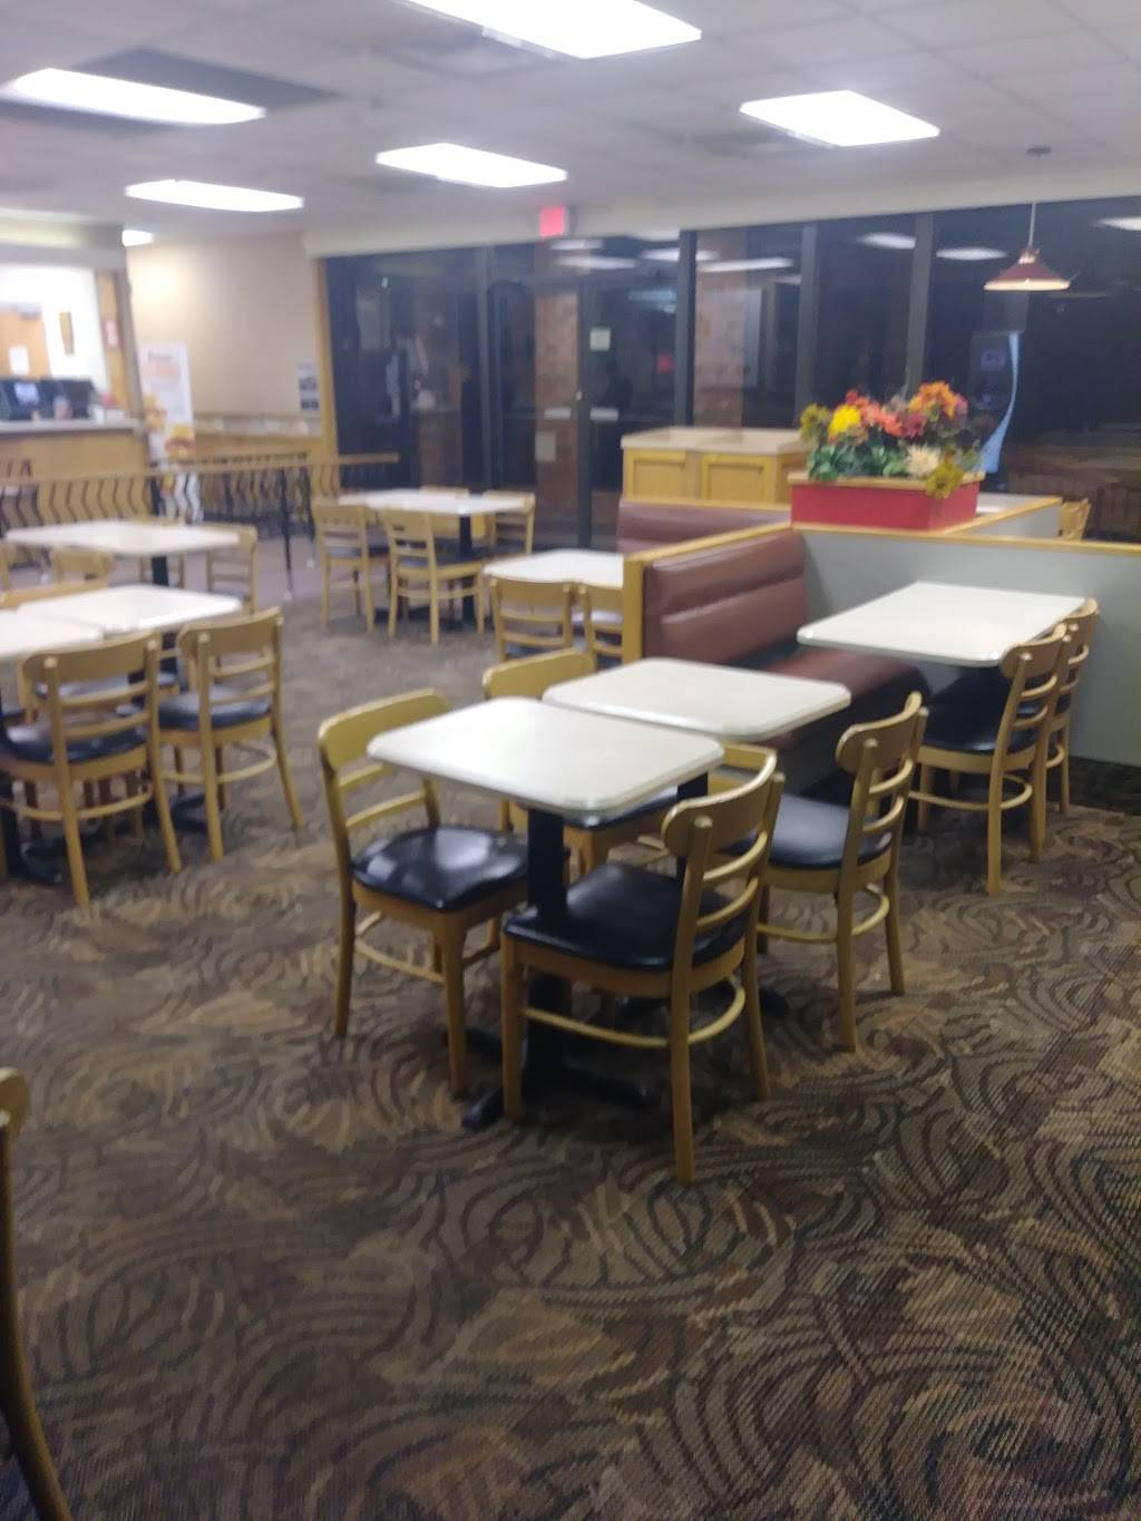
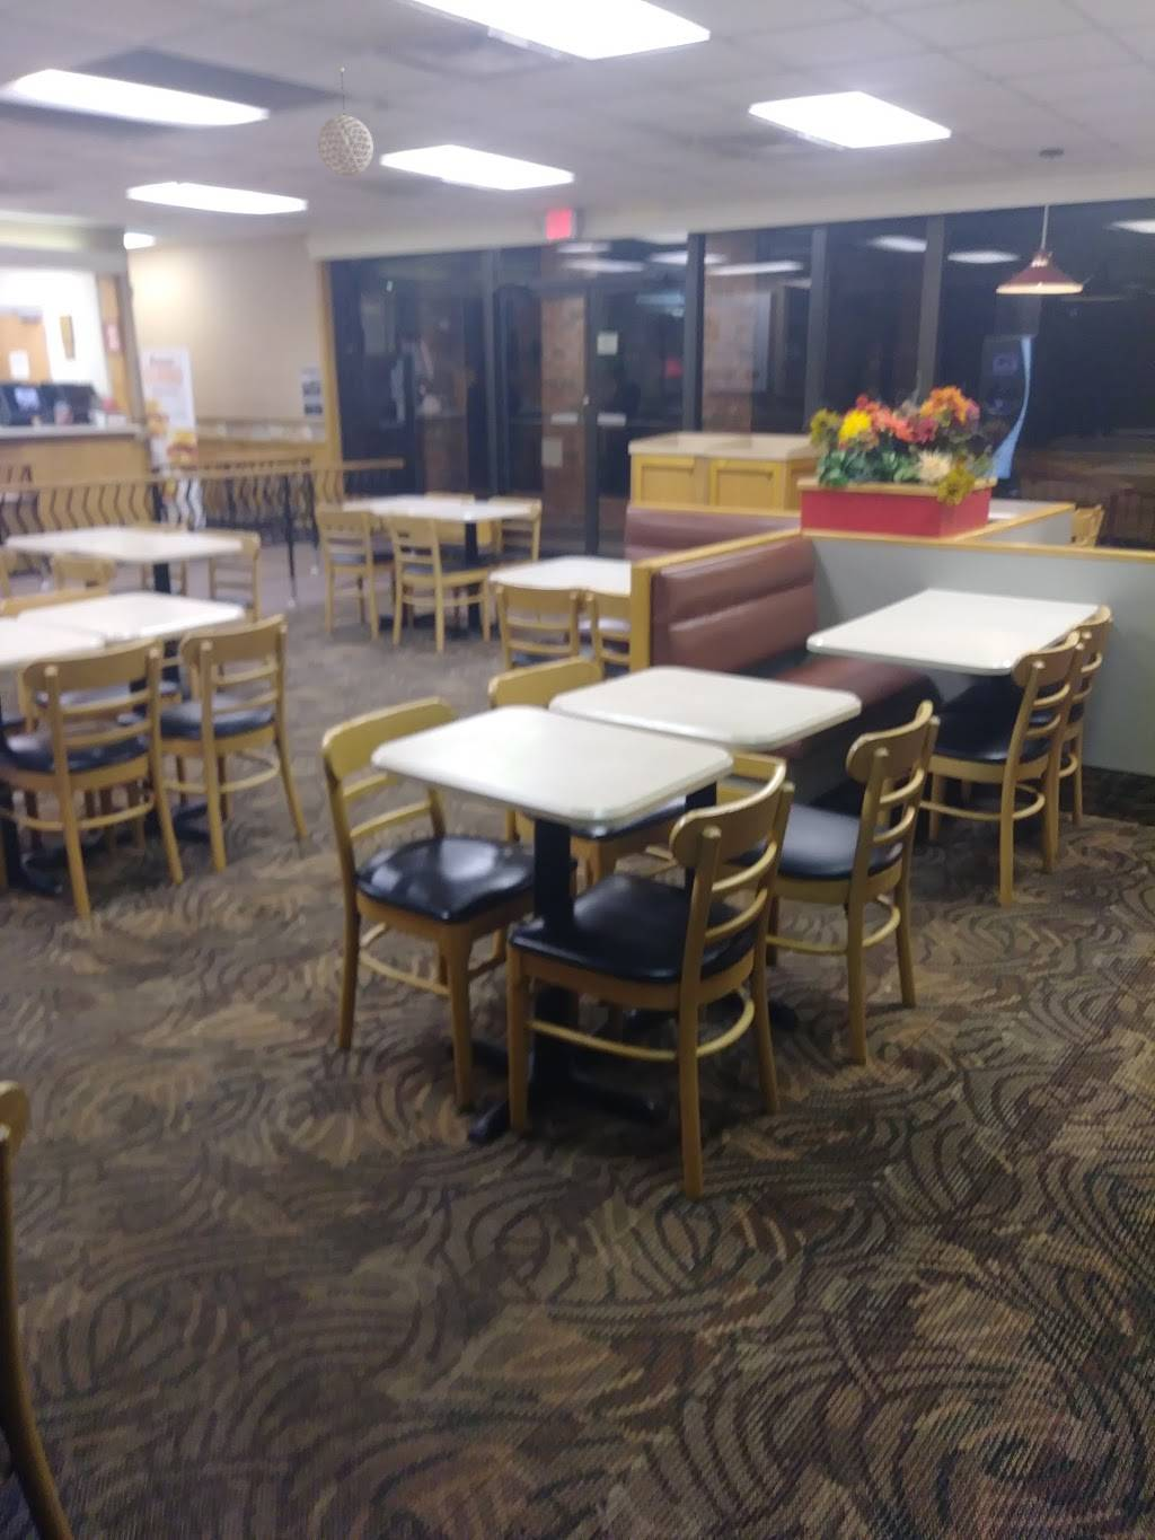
+ pendant light [317,67,375,177]
